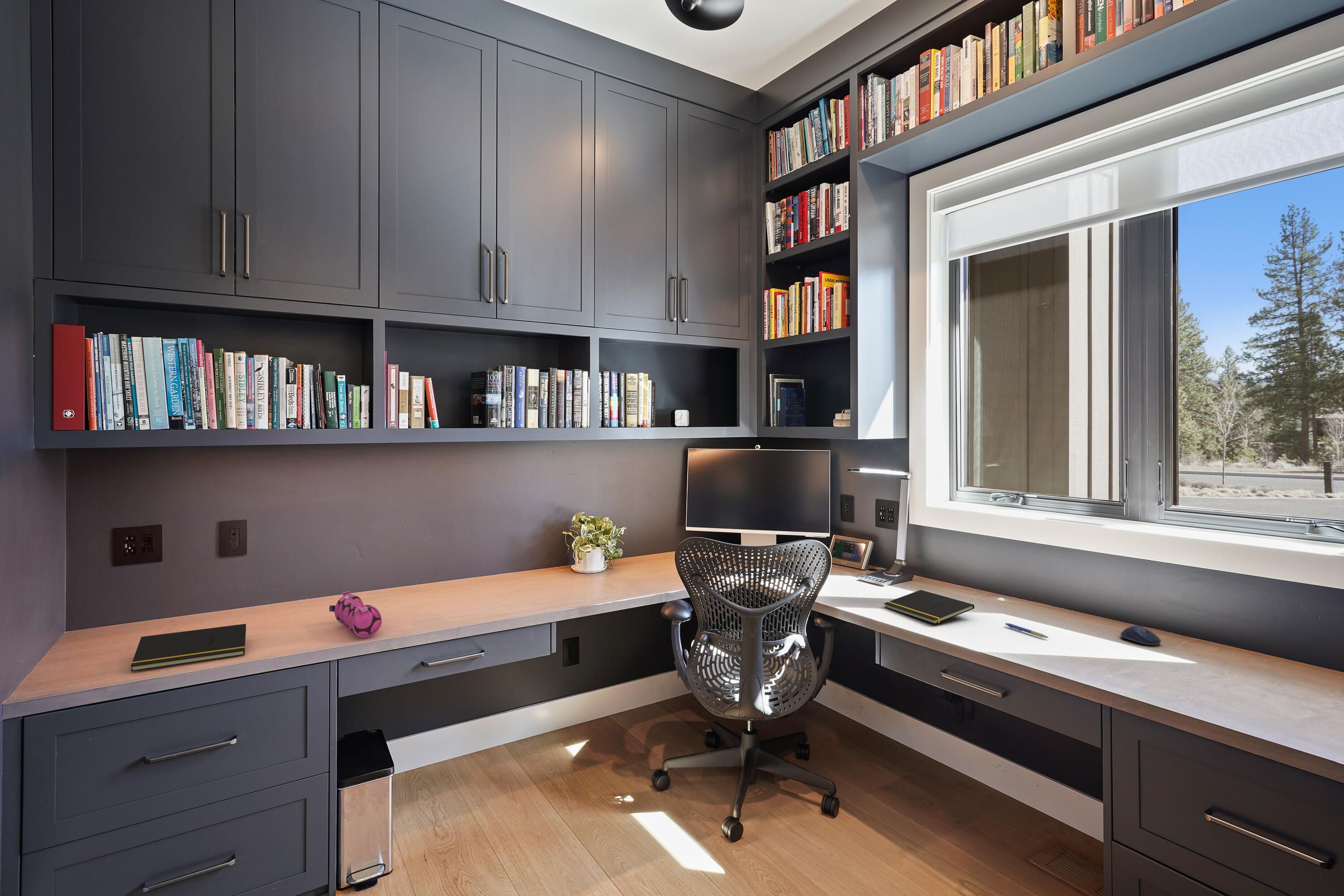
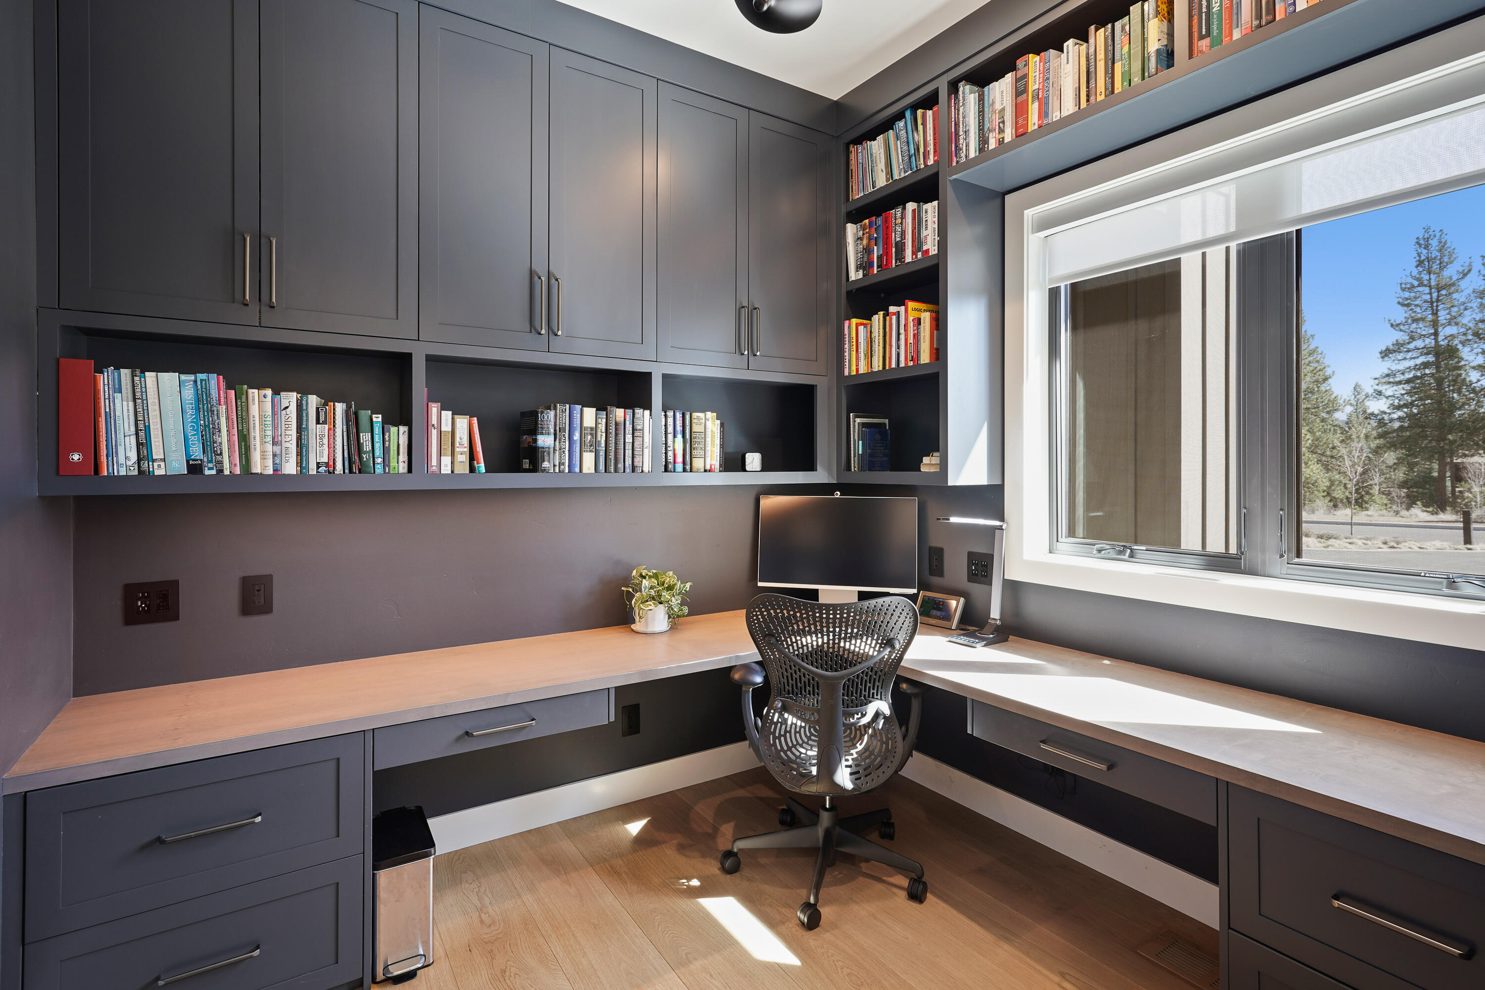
- notepad [883,590,975,625]
- pen [1005,622,1049,638]
- computer mouse [1120,625,1162,646]
- notepad [130,623,246,672]
- pencil case [329,591,382,638]
